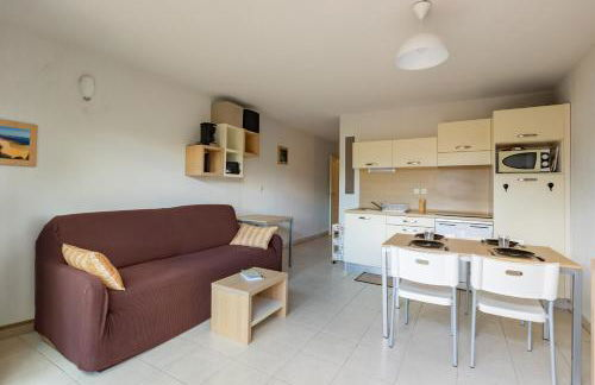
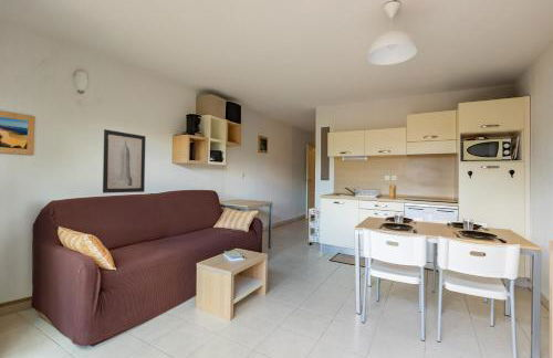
+ wall art [102,128,147,194]
